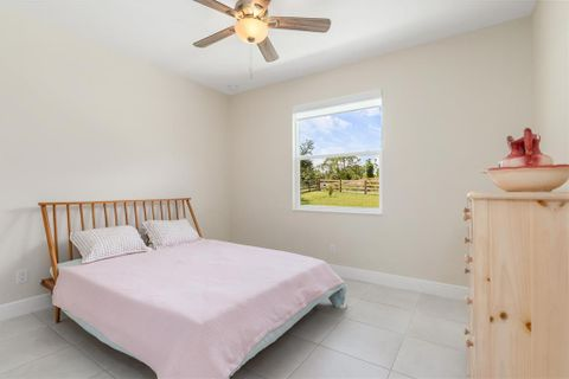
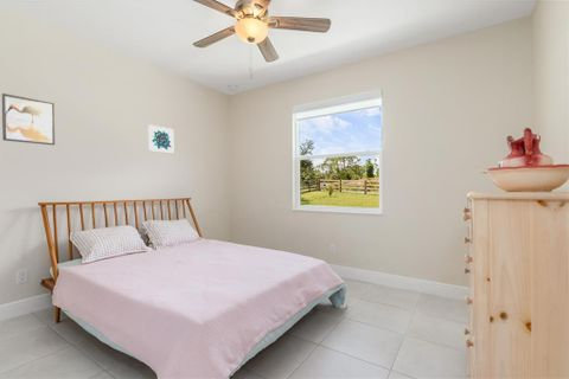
+ wall art [147,123,175,155]
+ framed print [1,92,56,146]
